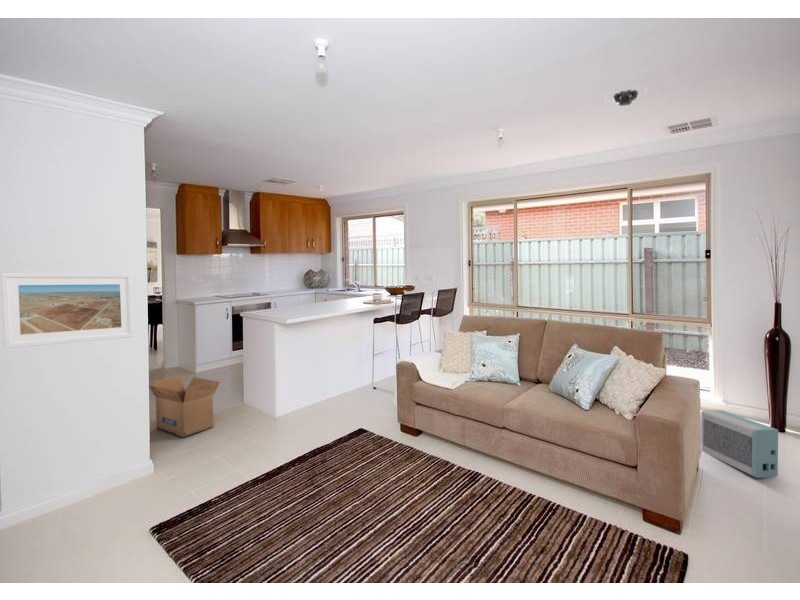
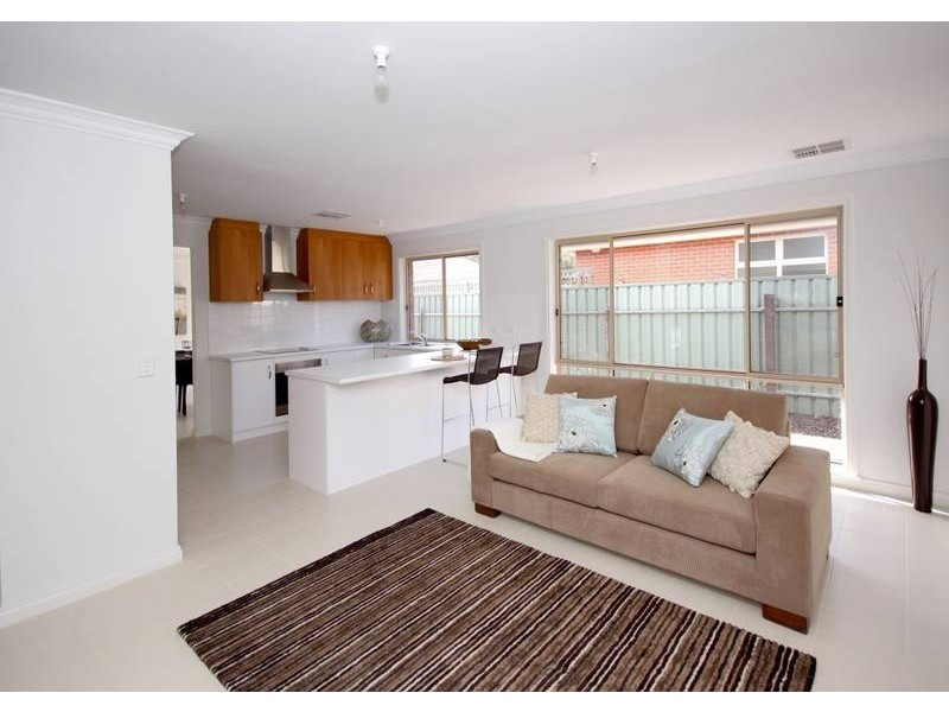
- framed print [0,272,135,349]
- ceiling light [602,76,652,107]
- cardboard box [148,375,221,438]
- air purifier [700,409,779,479]
